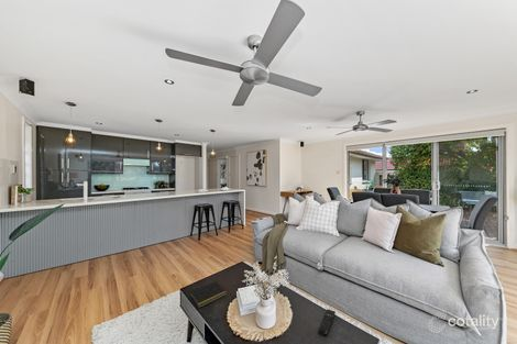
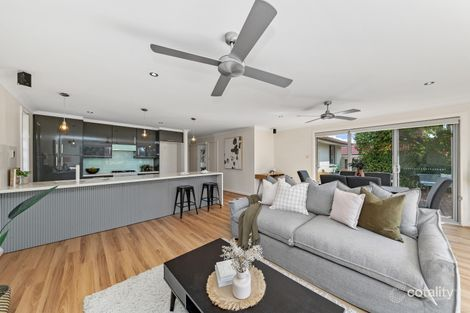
- remote control [317,308,337,337]
- notepad [188,280,228,309]
